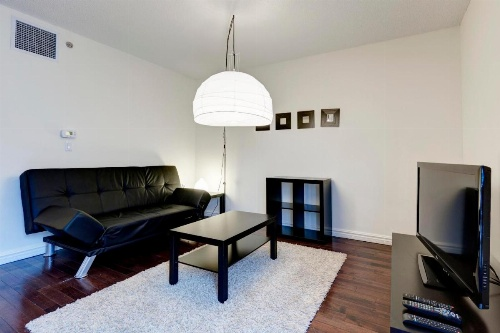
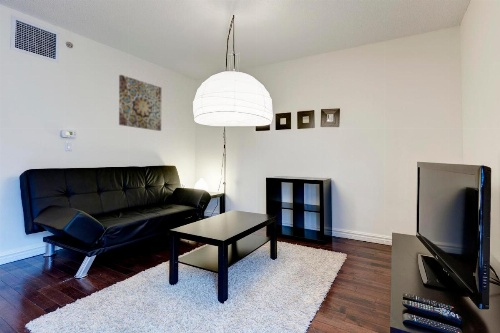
+ wall art [118,74,162,132]
